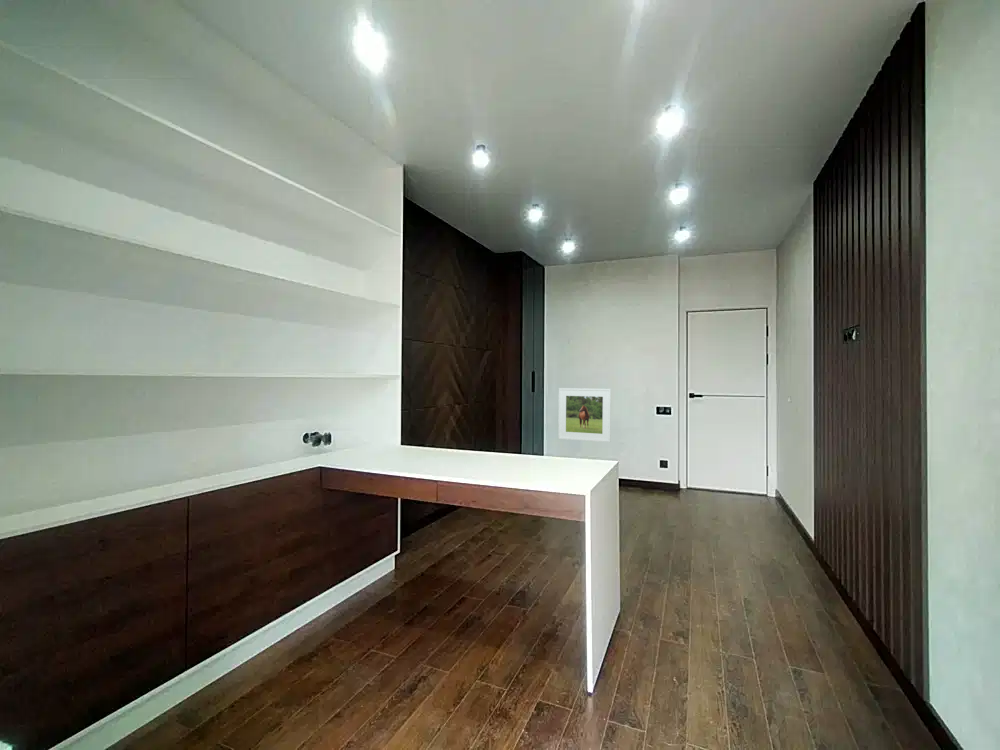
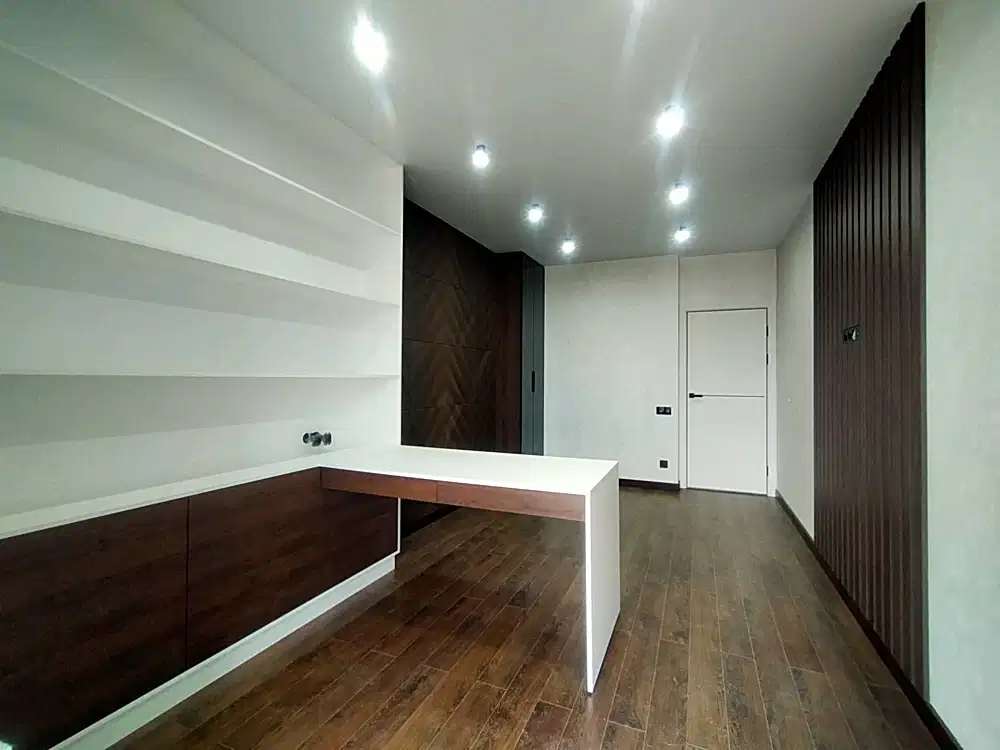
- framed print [557,387,612,443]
